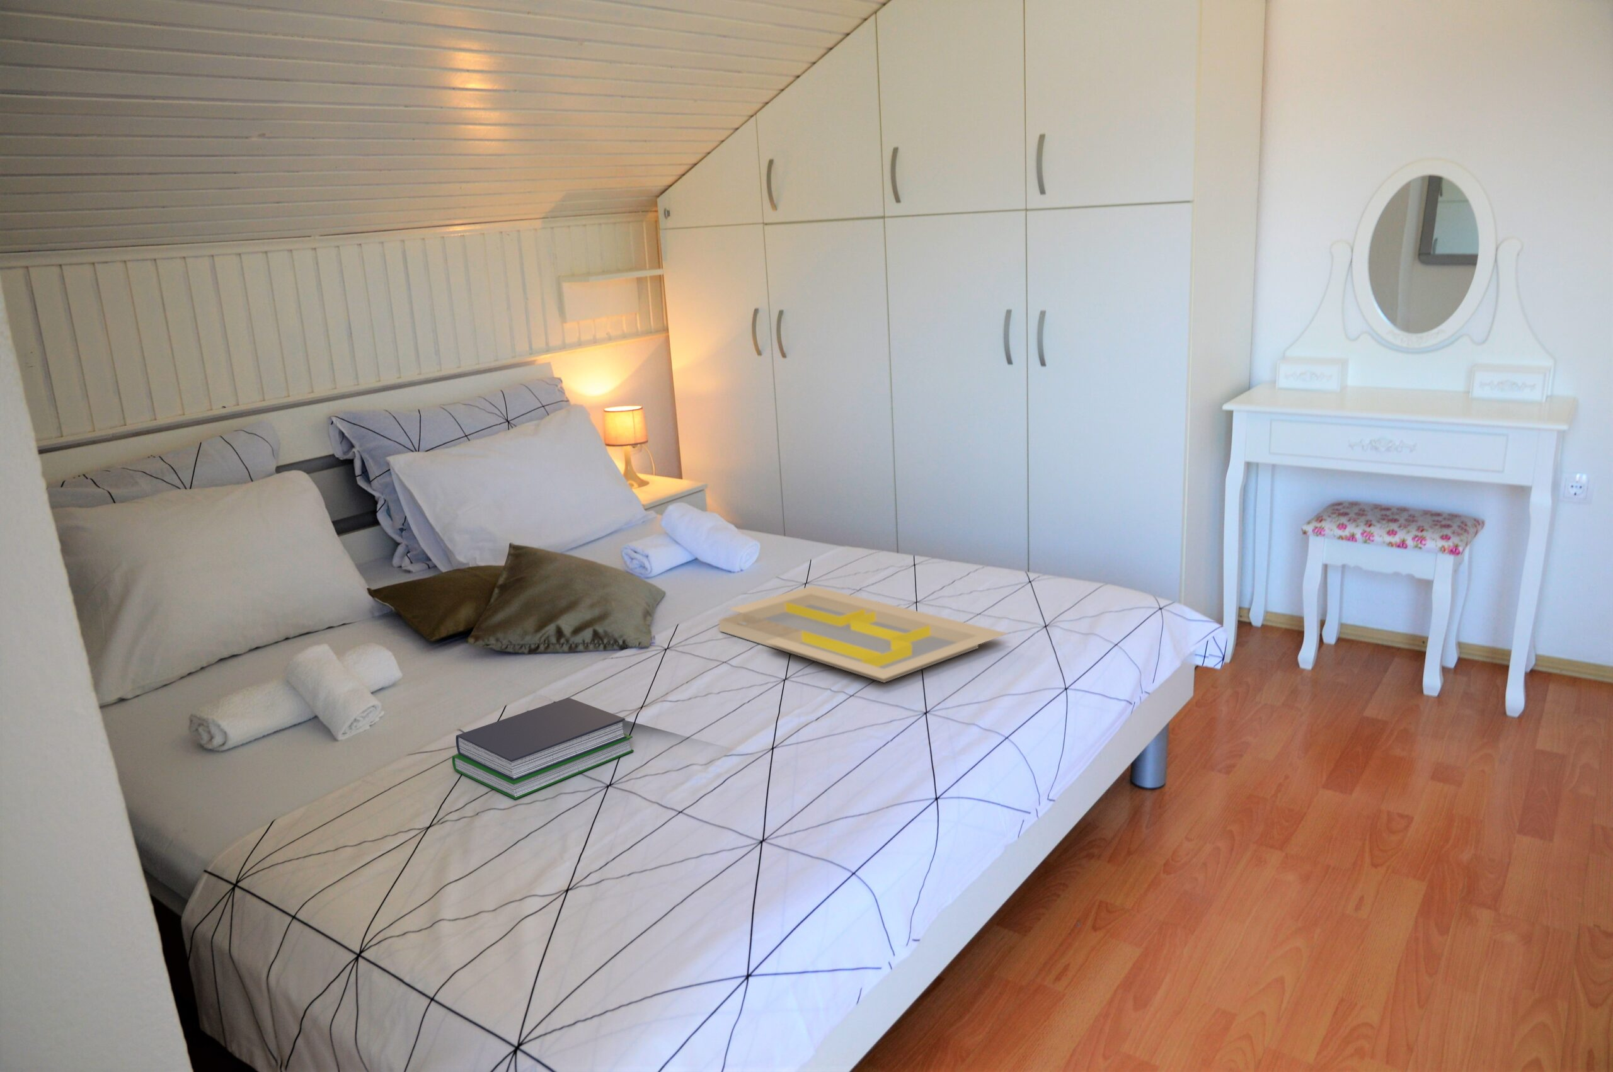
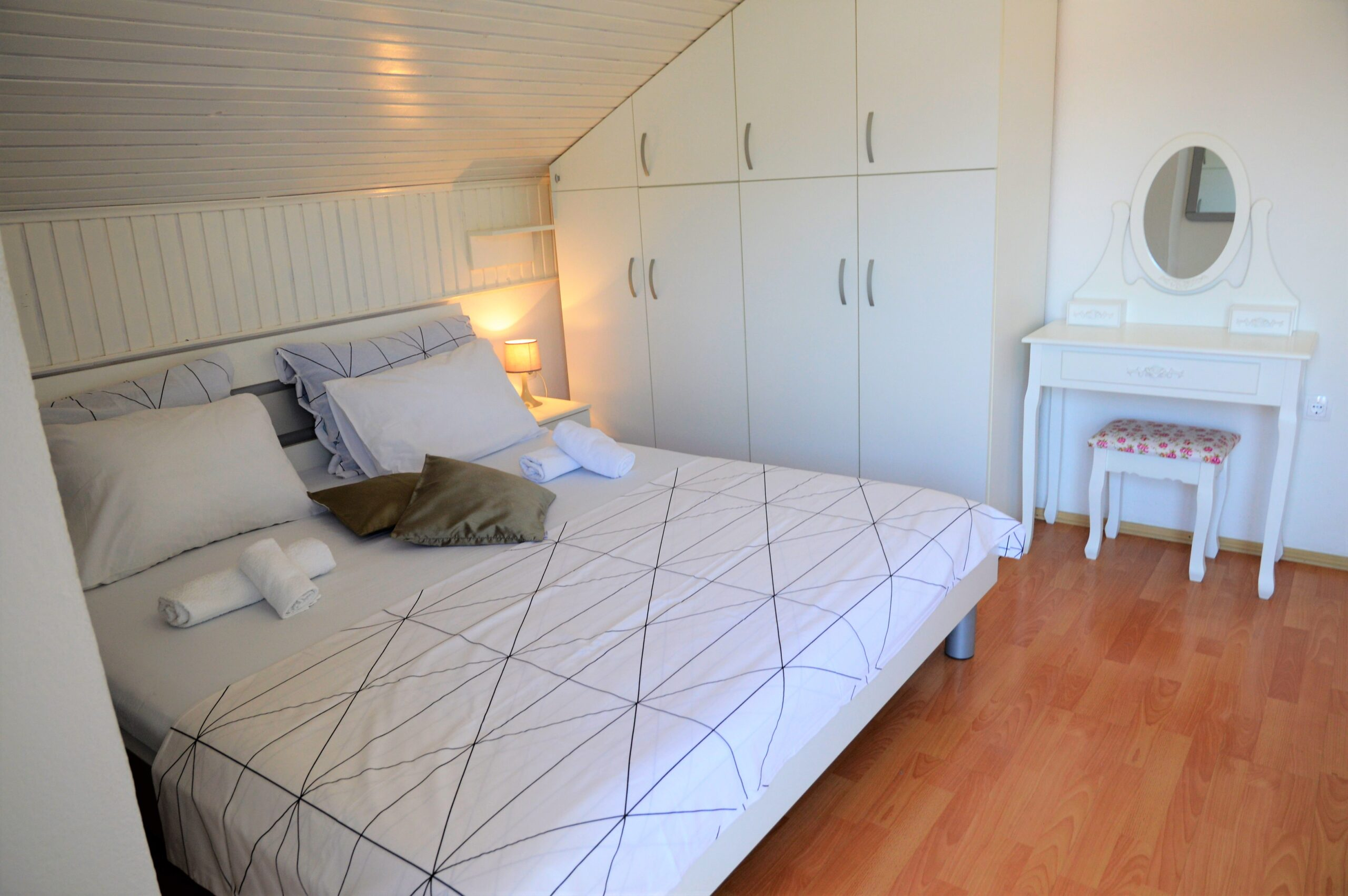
- book [452,698,634,800]
- serving tray [718,585,1010,683]
